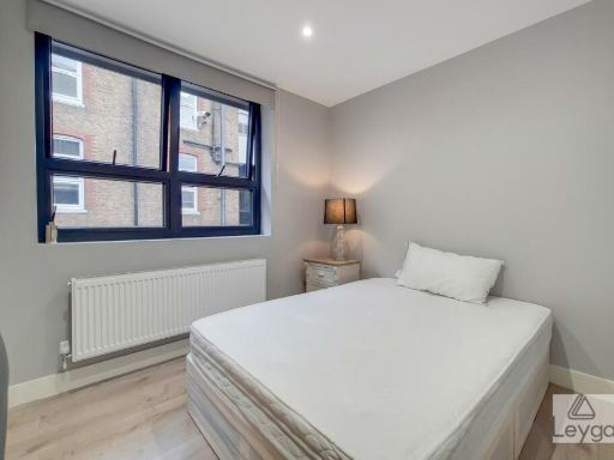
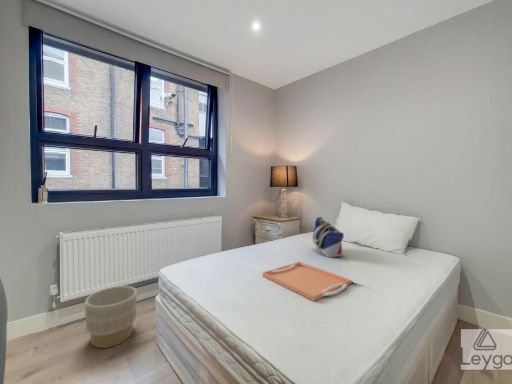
+ tote bag [311,216,345,258]
+ planter [84,285,138,349]
+ serving tray [261,261,352,302]
